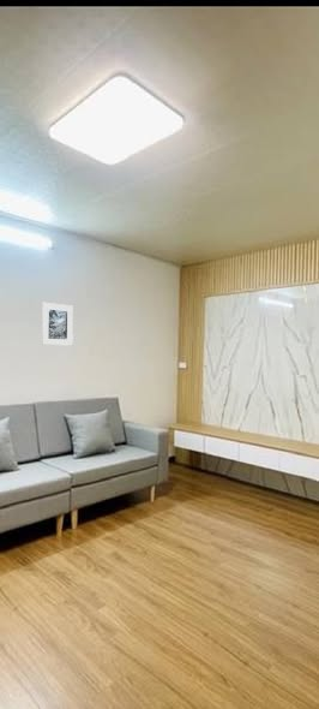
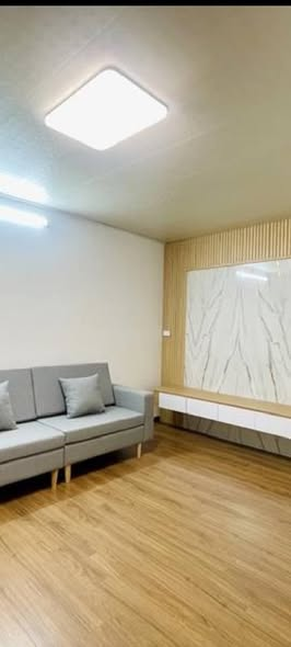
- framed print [41,302,74,347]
